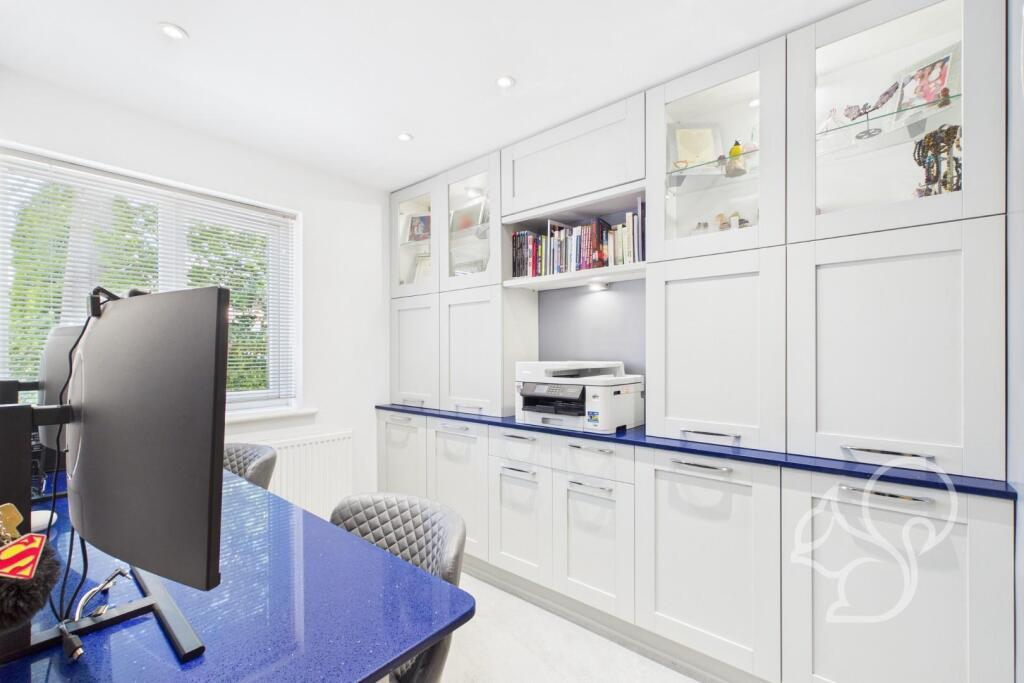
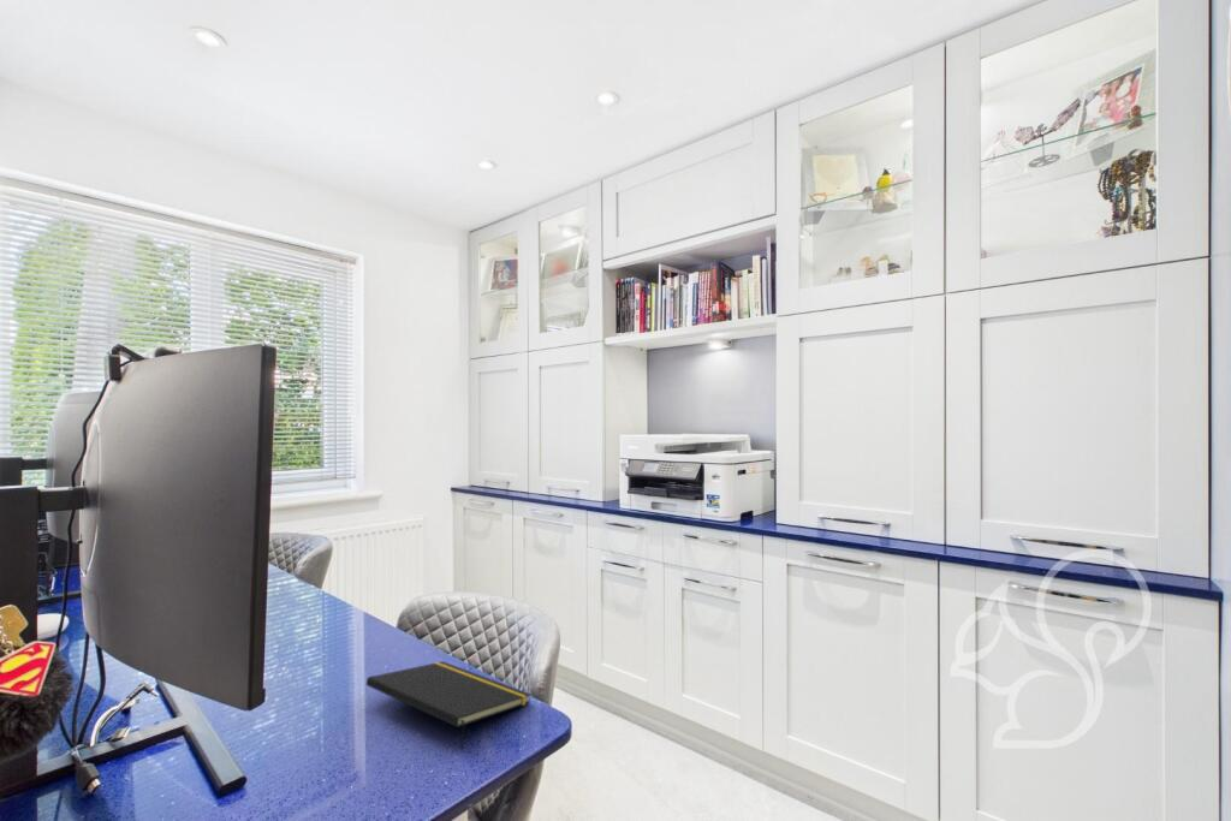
+ notepad [365,660,533,750]
